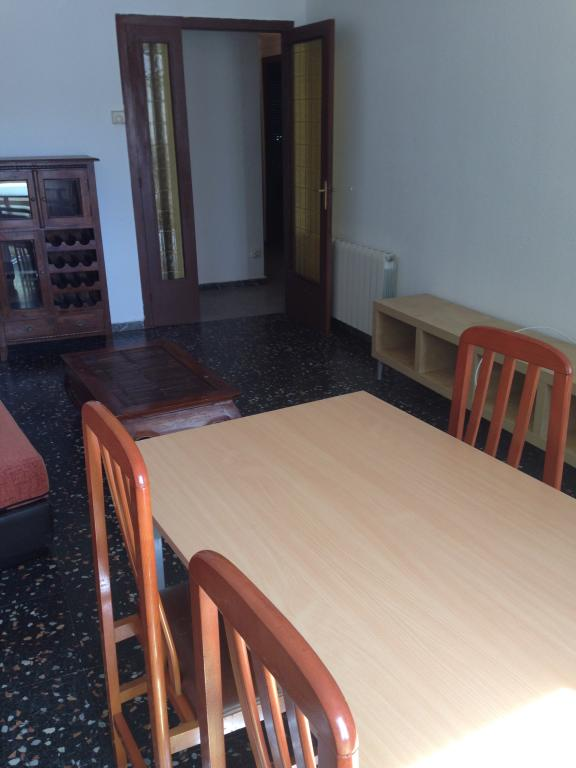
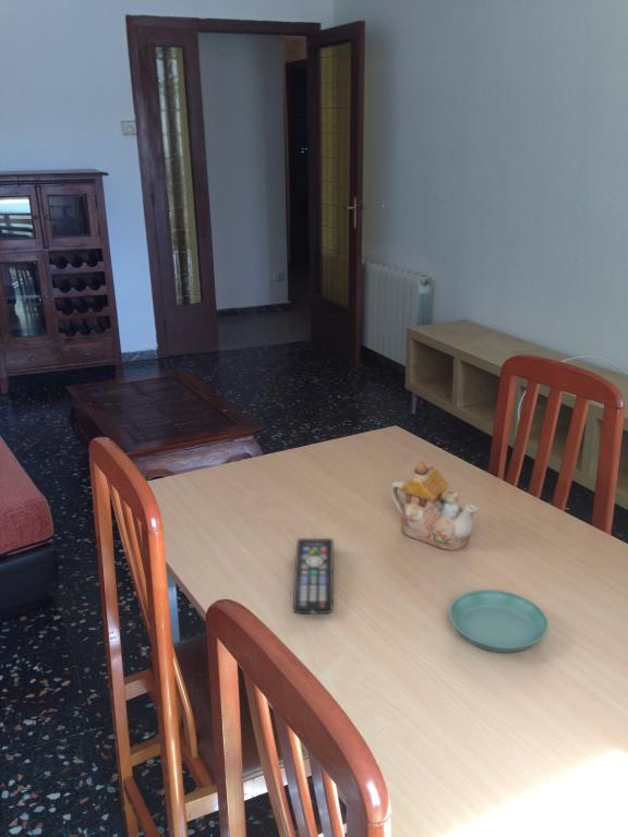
+ teapot [389,461,479,551]
+ saucer [448,589,550,654]
+ remote control [292,537,334,615]
